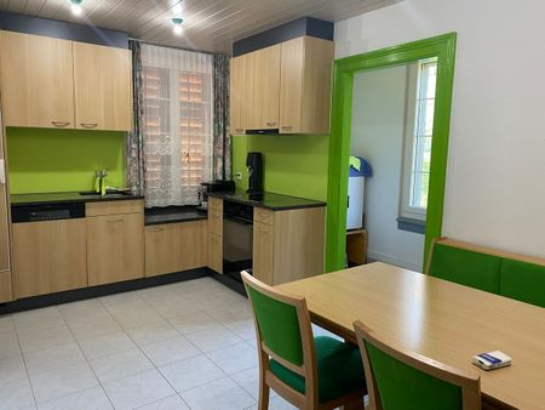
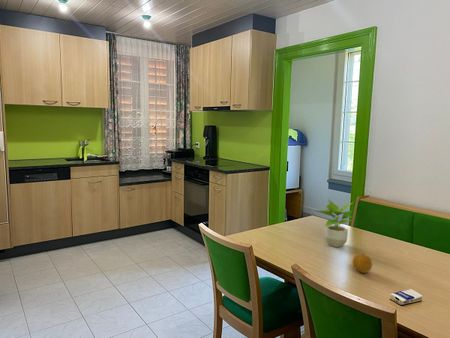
+ fruit [351,253,373,274]
+ potted plant [314,198,354,248]
